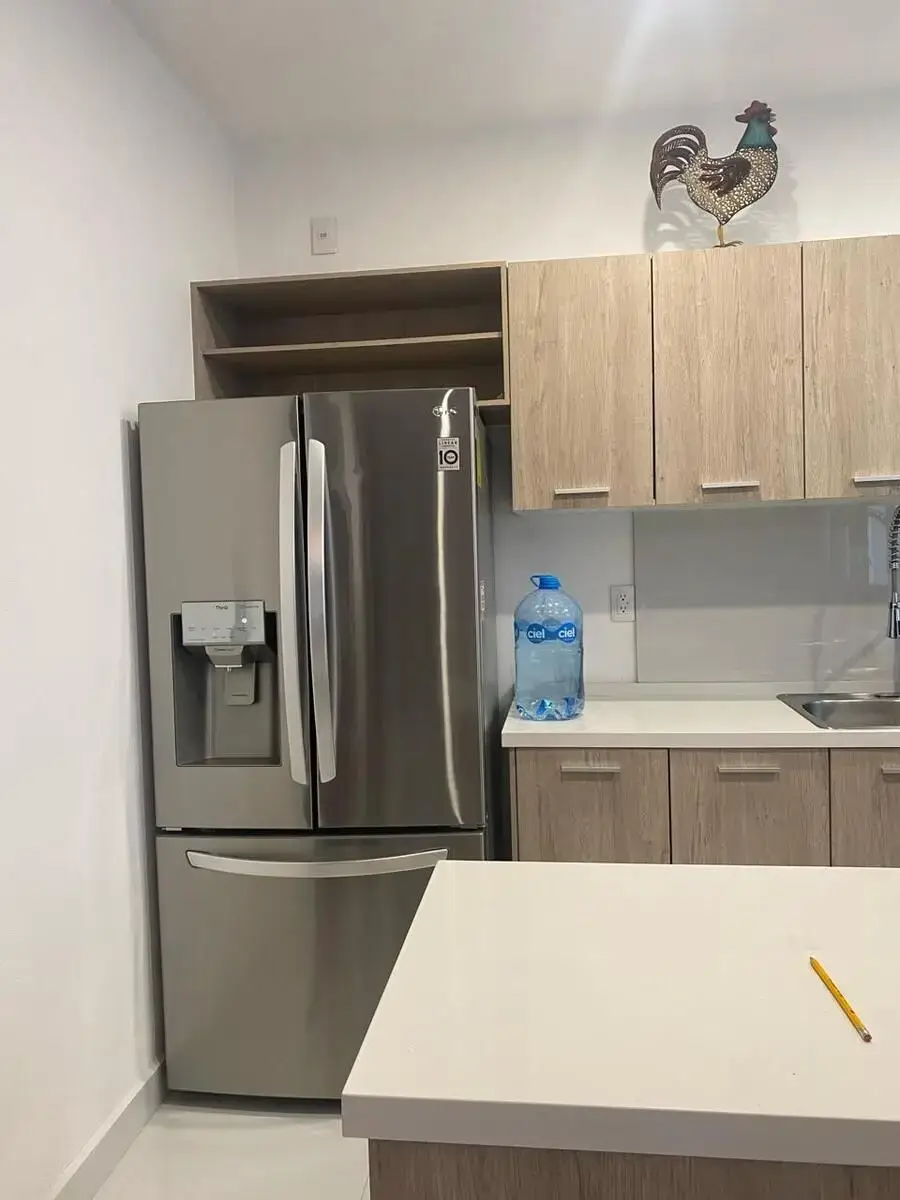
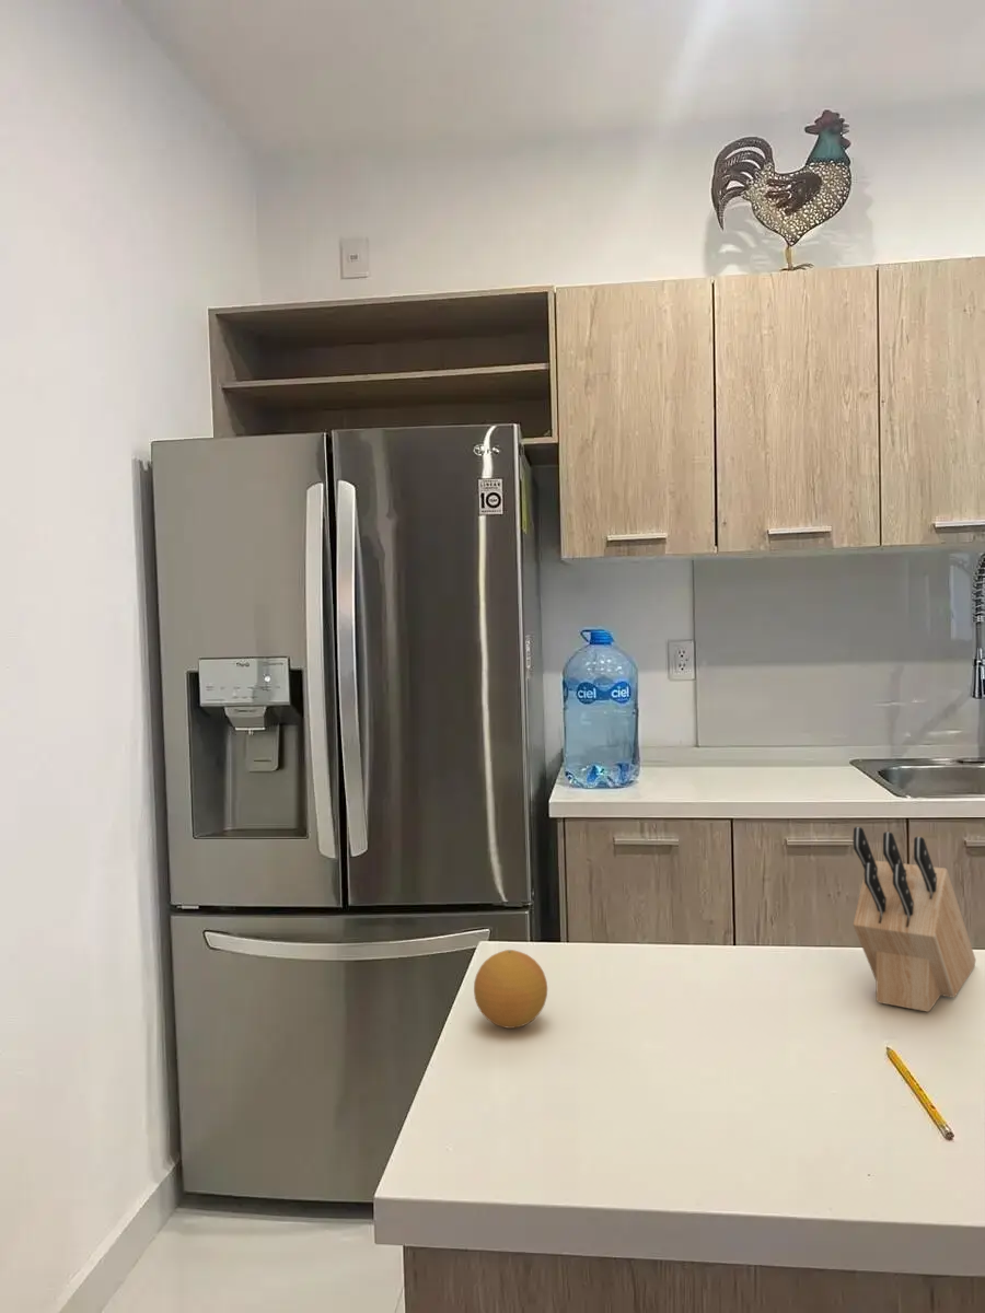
+ knife block [851,826,977,1013]
+ fruit [473,949,548,1030]
